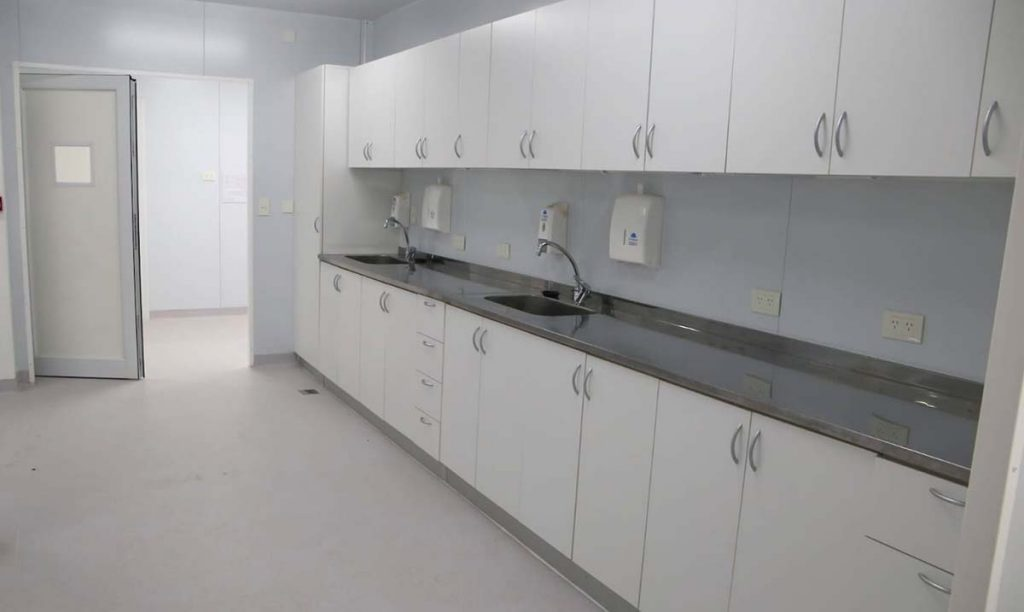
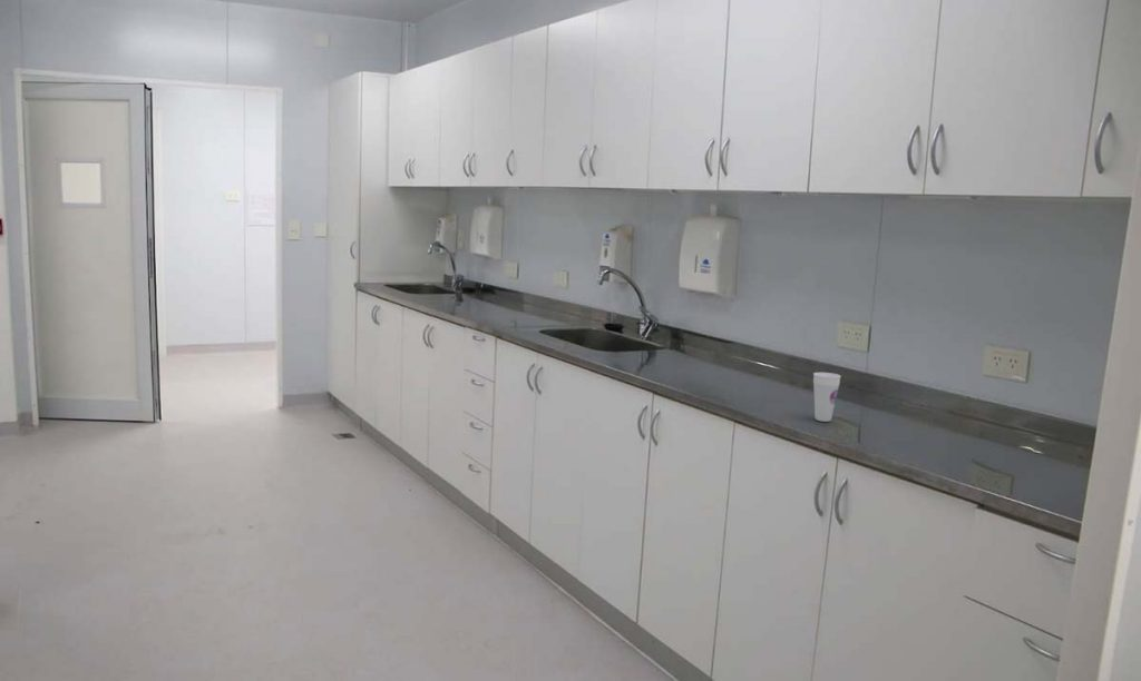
+ cup [812,372,842,423]
